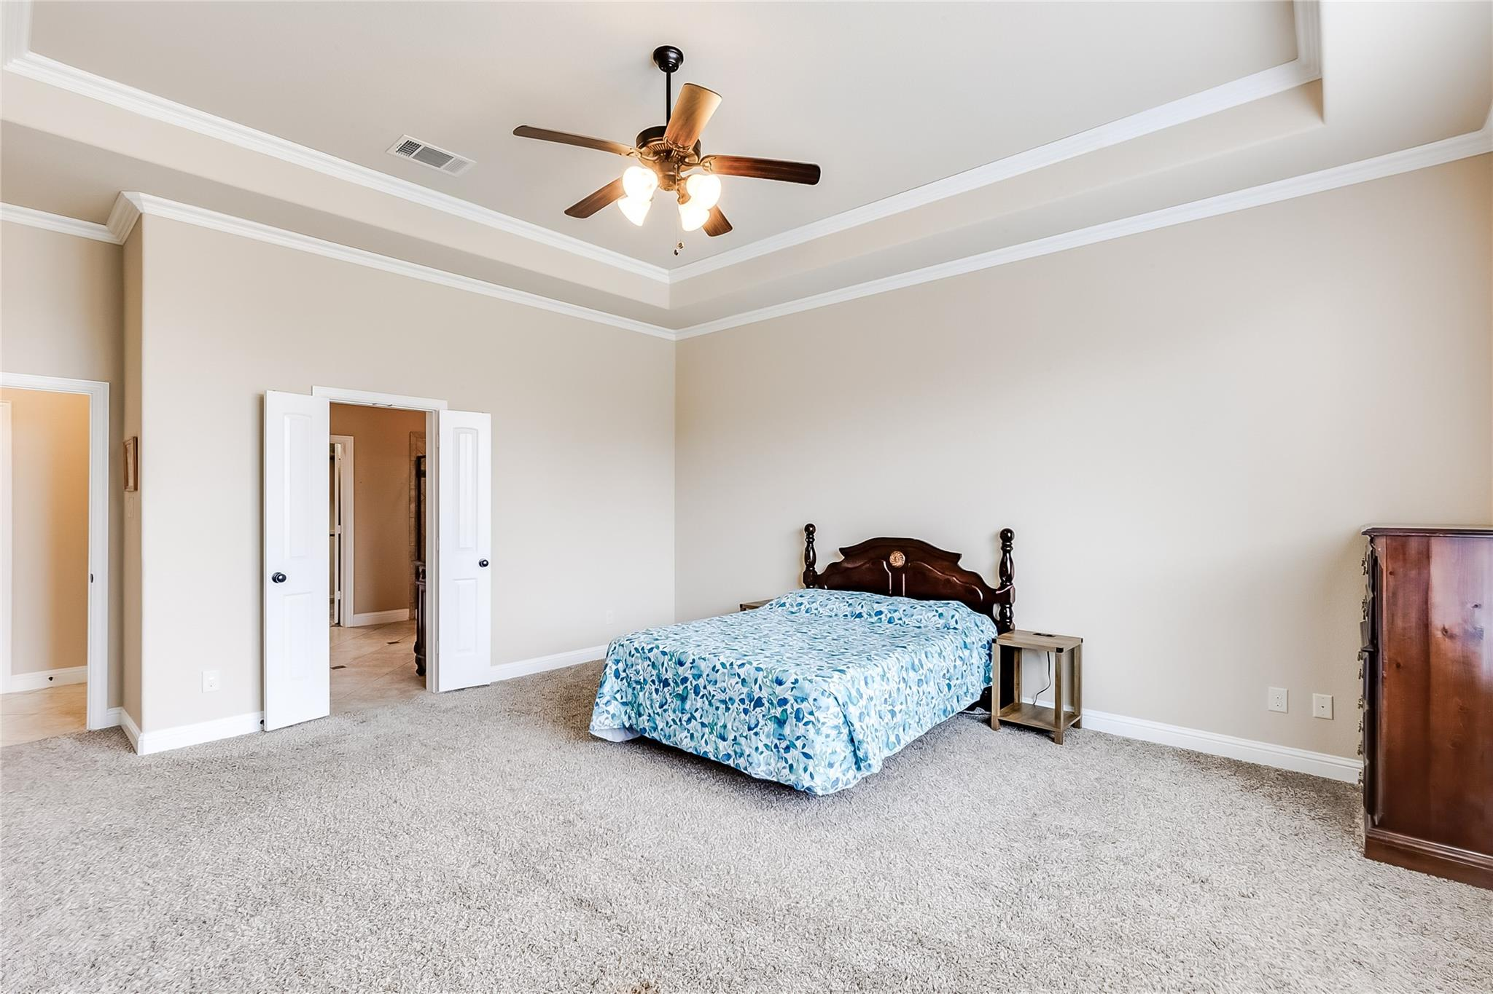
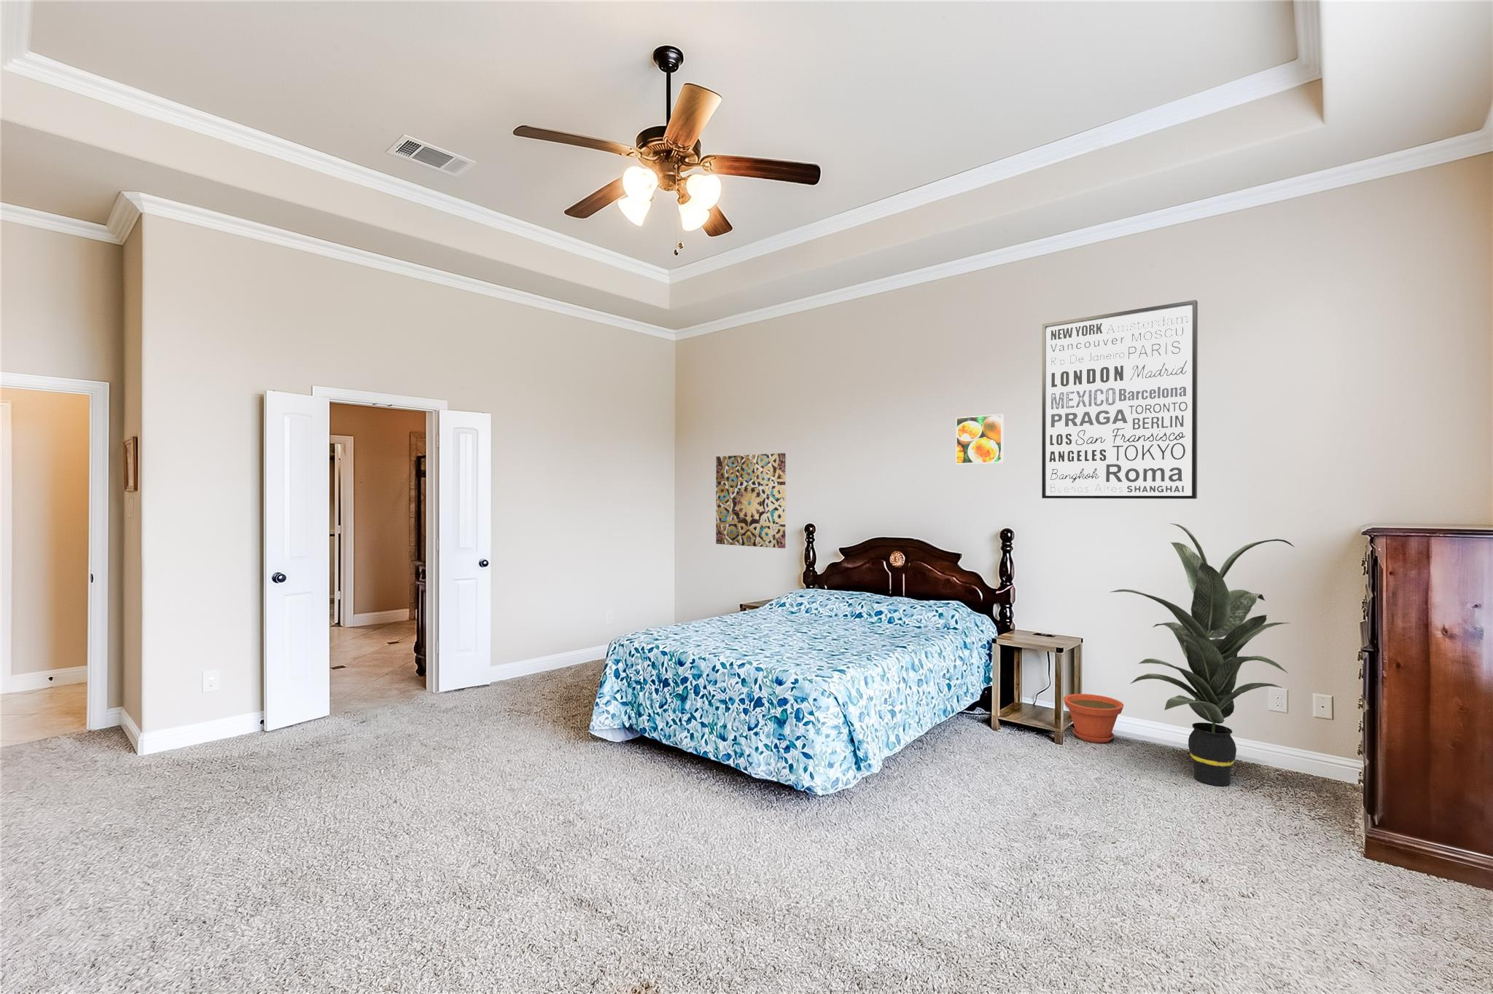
+ wall art [715,453,787,549]
+ wall art [1041,300,1199,499]
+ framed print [955,414,1005,465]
+ plant pot [1063,693,1124,743]
+ indoor plant [1109,523,1294,787]
